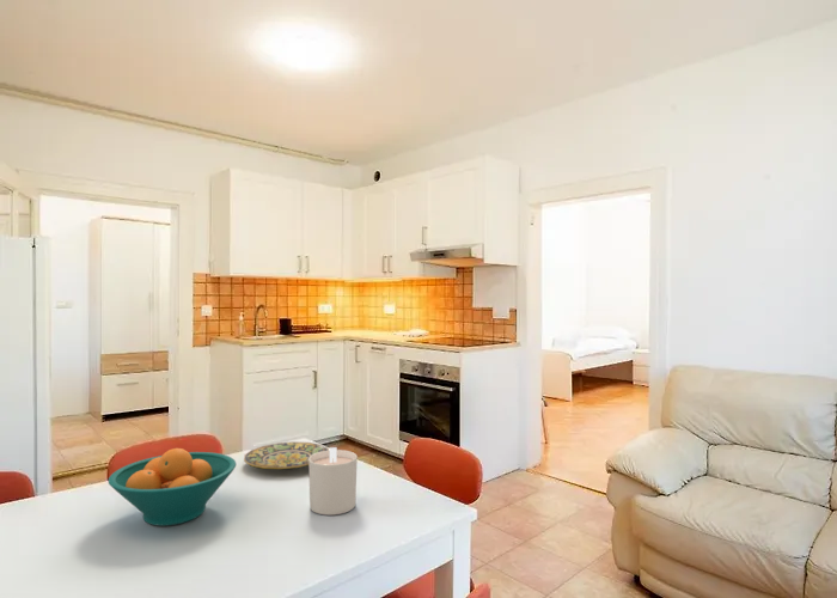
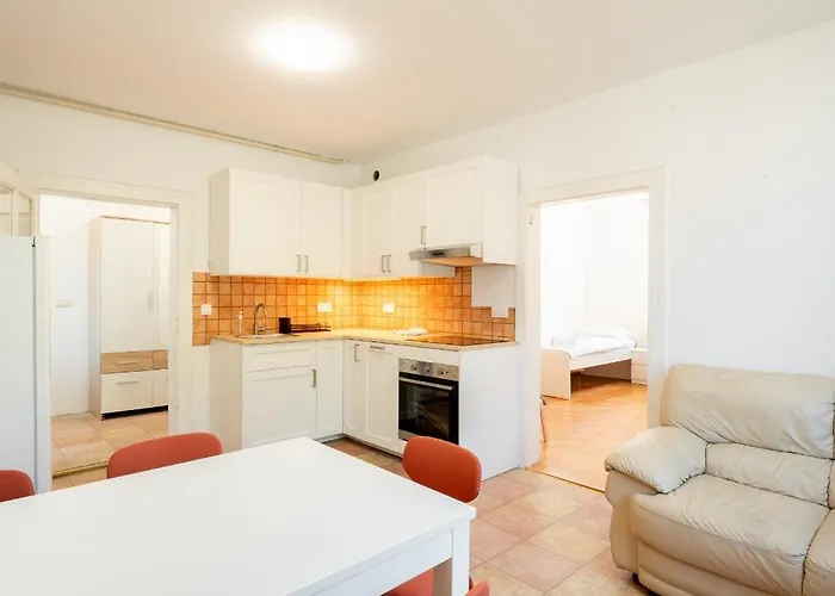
- fruit bowl [108,447,237,527]
- plate [243,440,330,470]
- candle [307,446,359,517]
